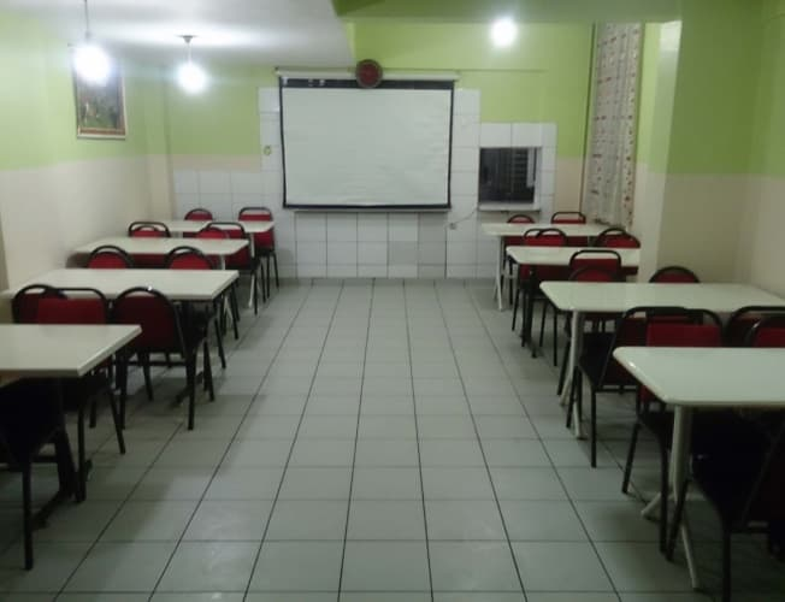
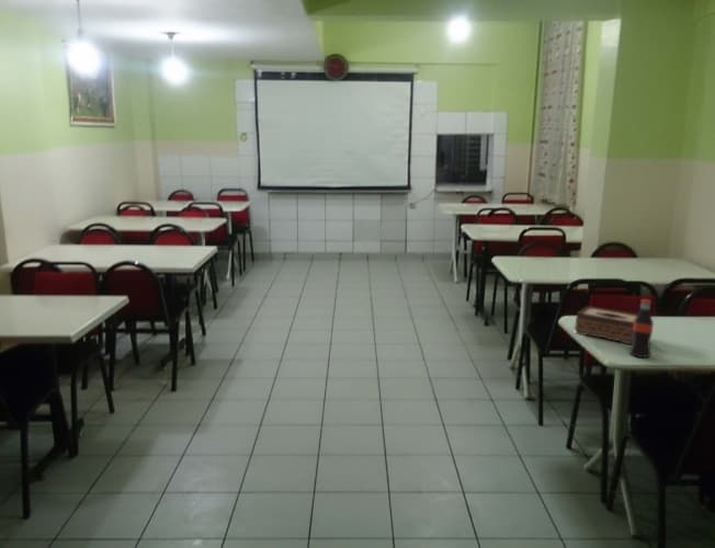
+ tissue box [574,305,638,345]
+ bottle [628,298,655,358]
